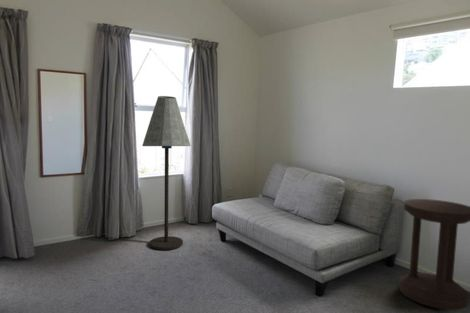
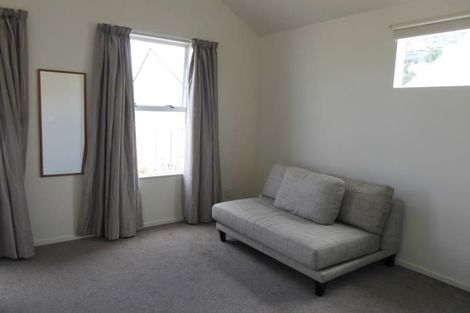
- floor lamp [141,95,192,251]
- side table [397,198,470,311]
